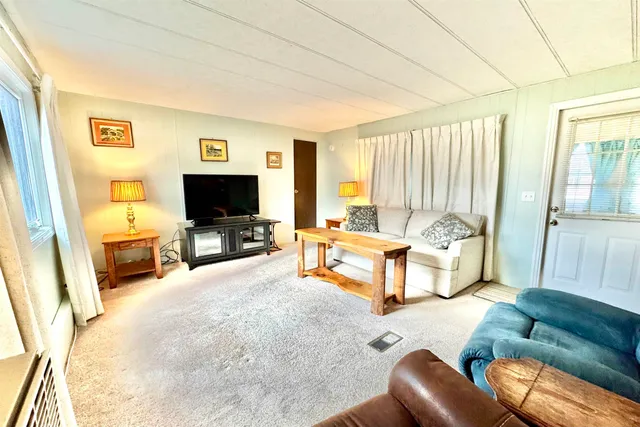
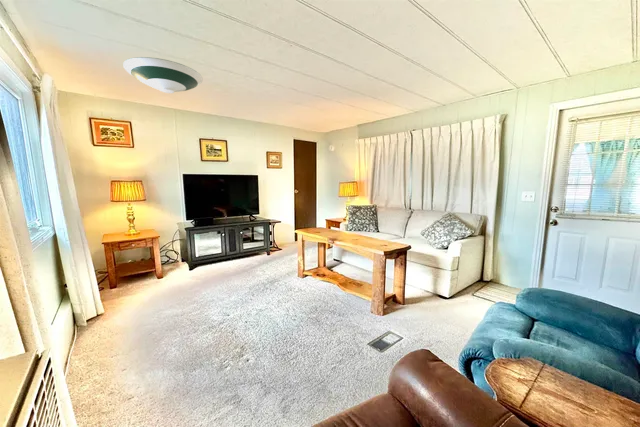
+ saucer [122,56,204,94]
